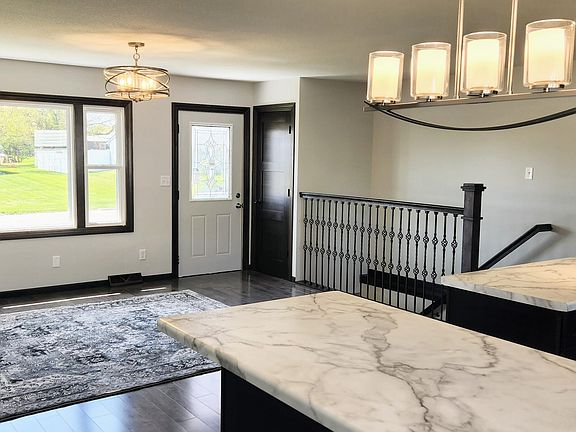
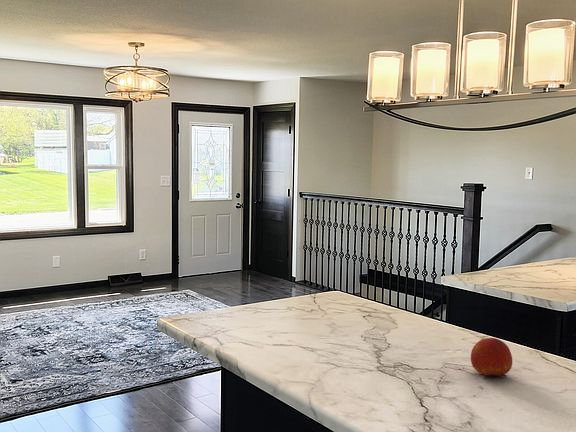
+ fruit [470,337,513,378]
